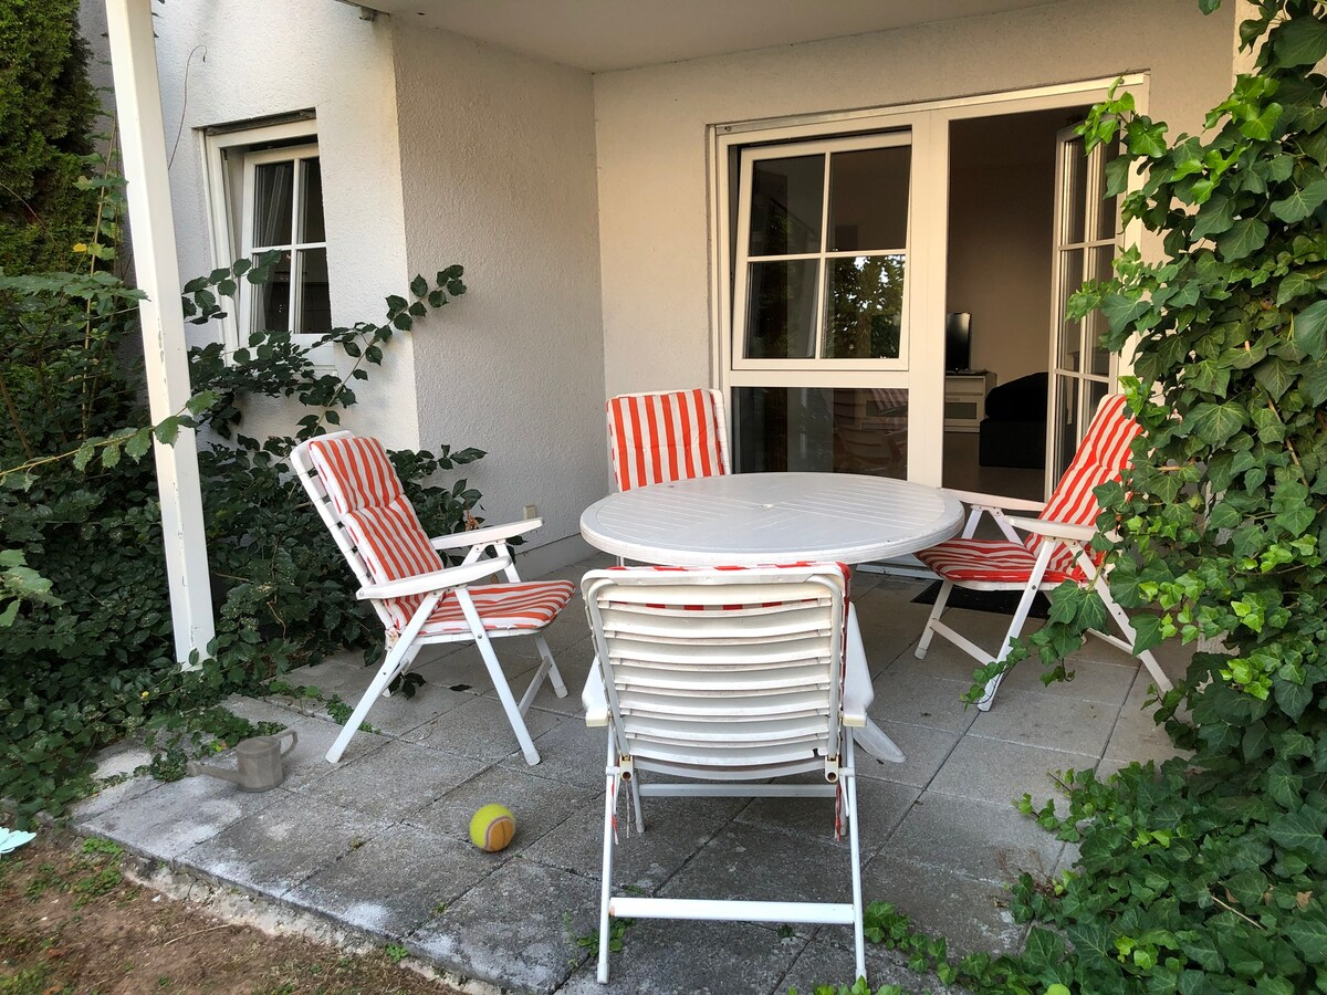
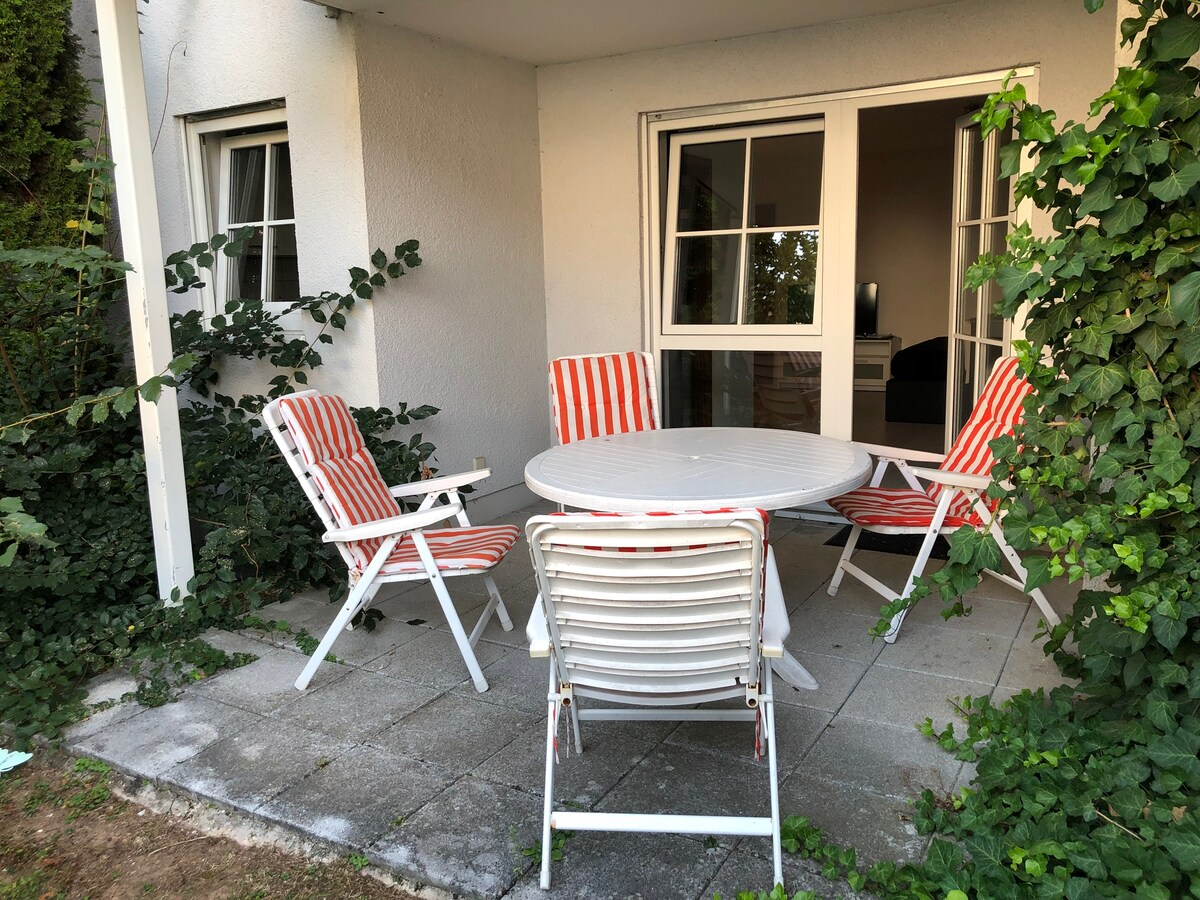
- ball [469,803,516,852]
- watering can [186,729,299,794]
